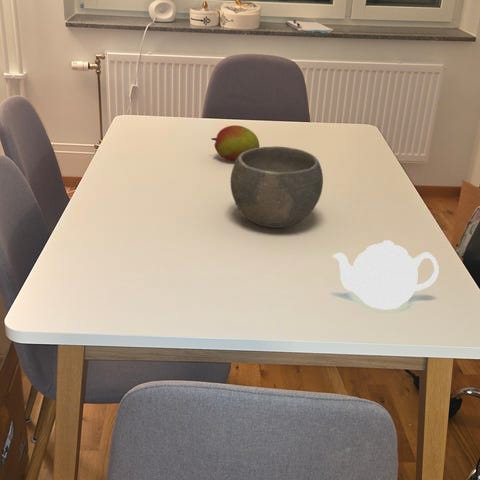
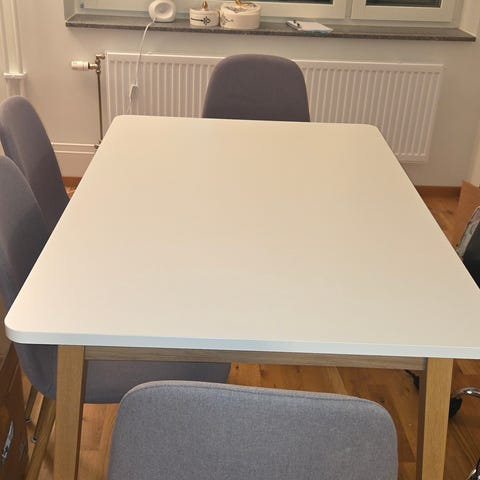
- fruit [210,124,260,161]
- teapot [332,239,440,310]
- bowl [229,145,324,229]
